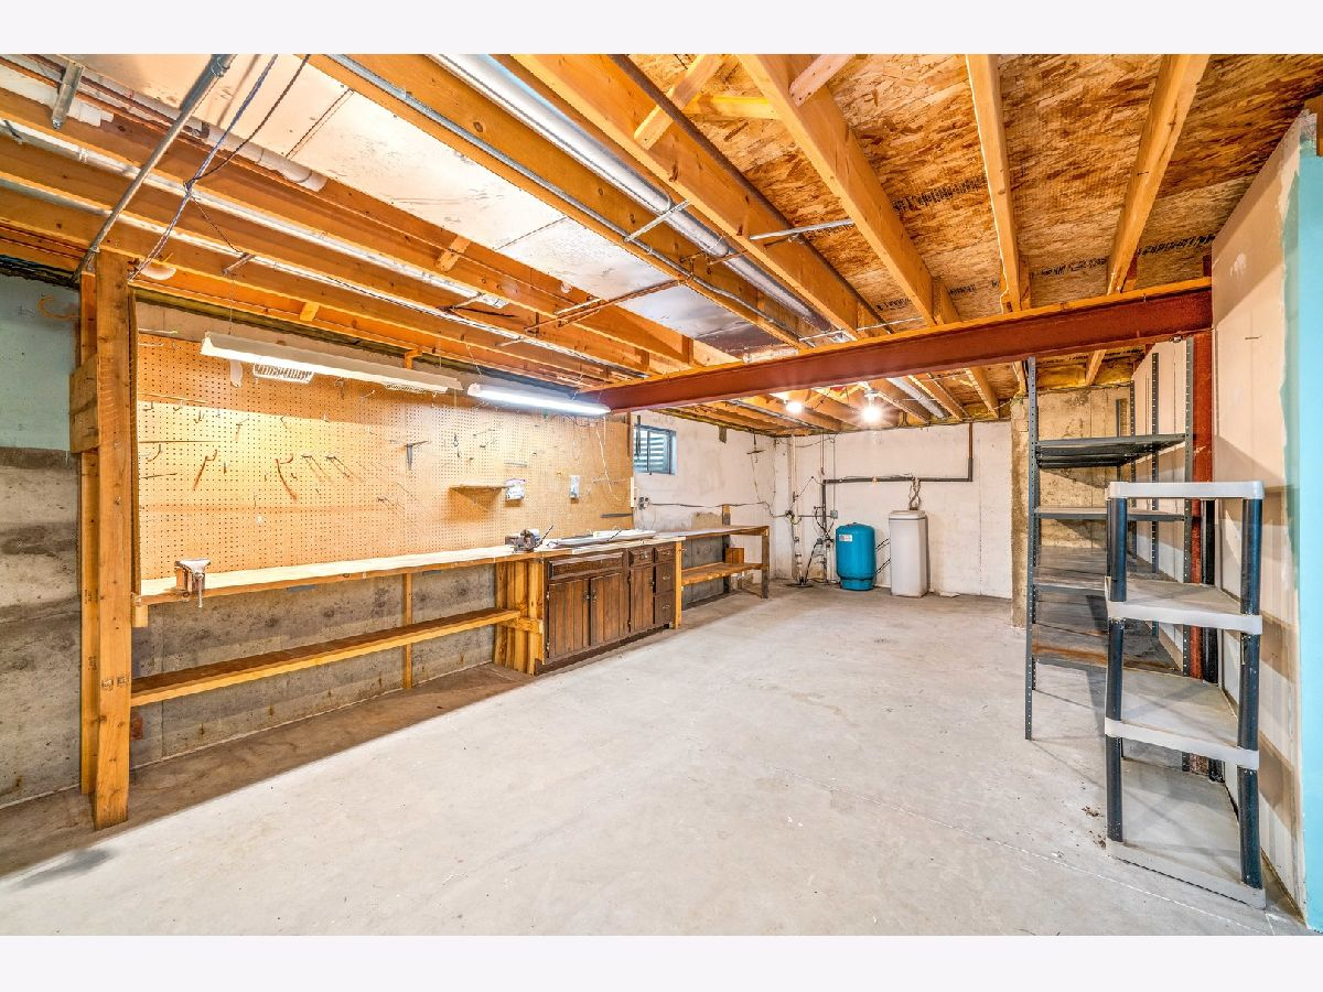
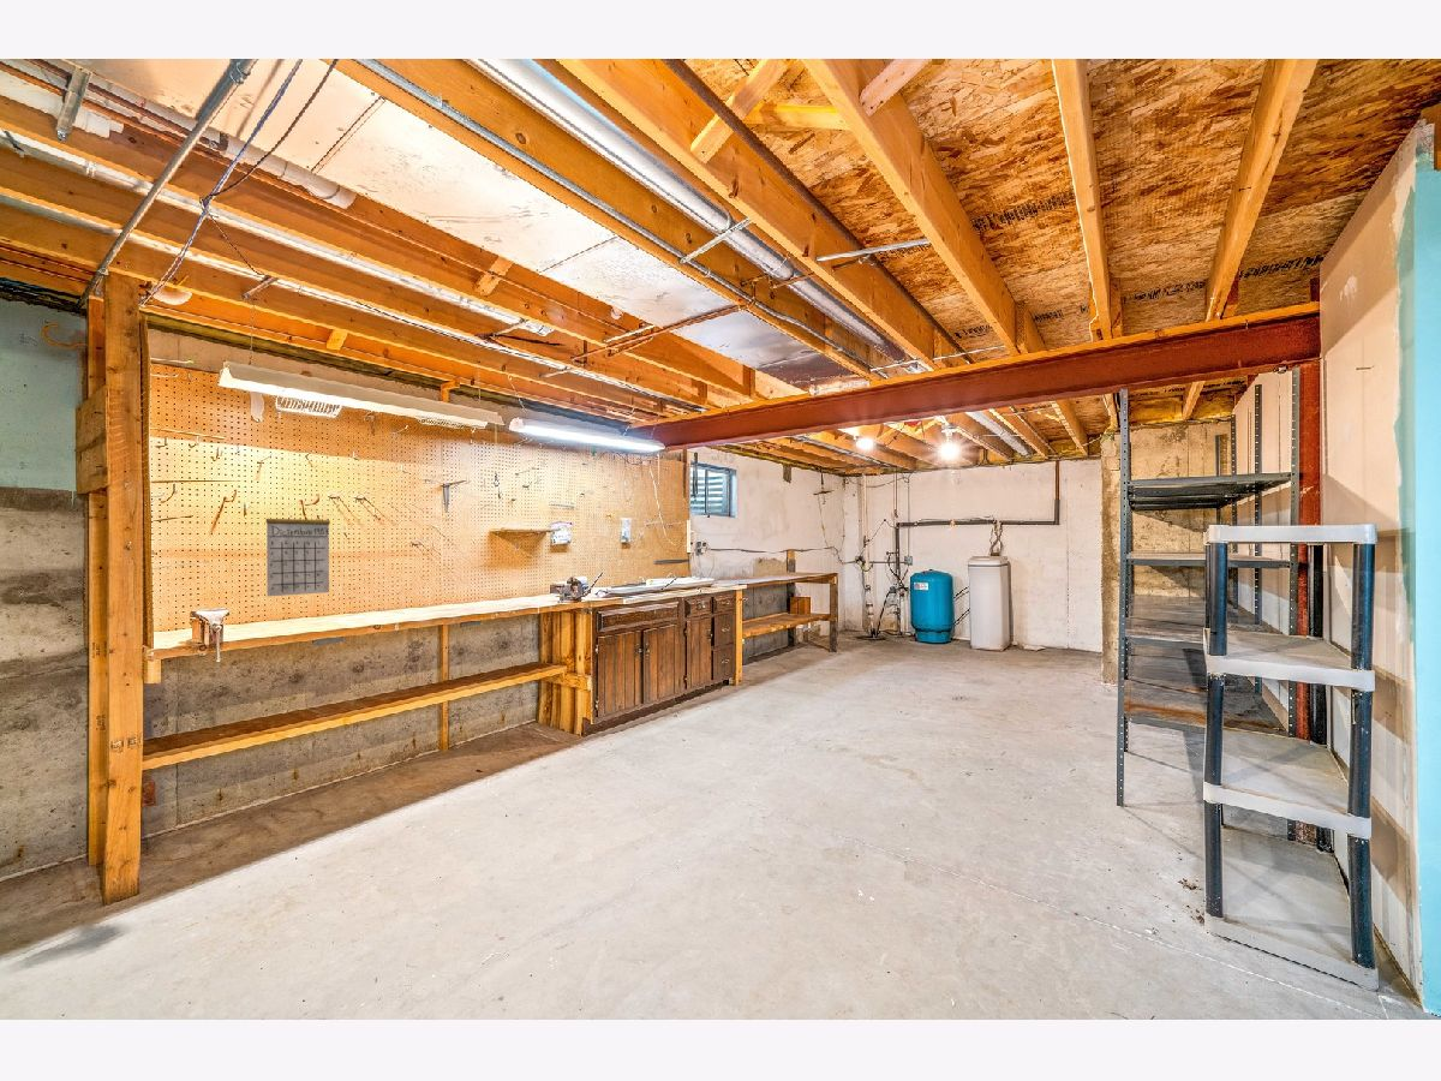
+ calendar [265,501,331,597]
